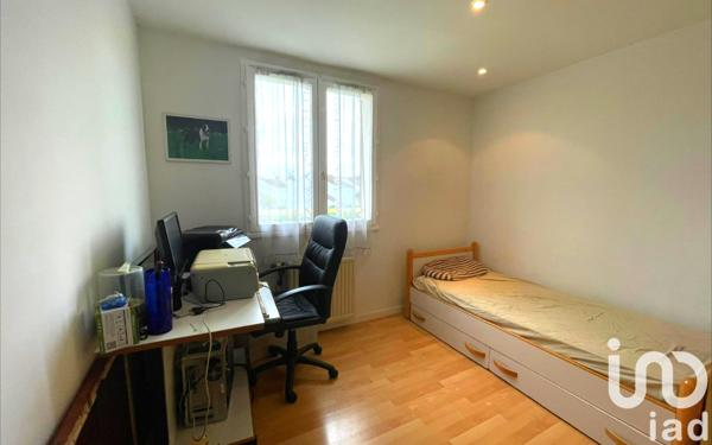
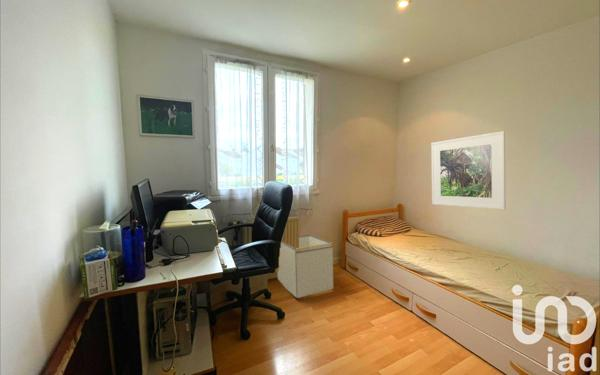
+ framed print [430,130,507,211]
+ storage bin [277,234,334,299]
